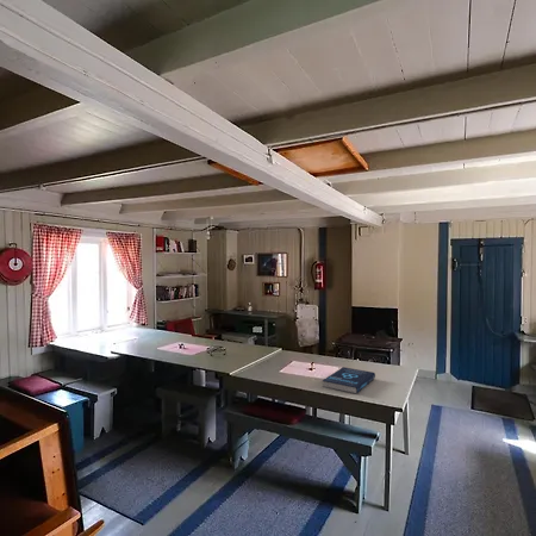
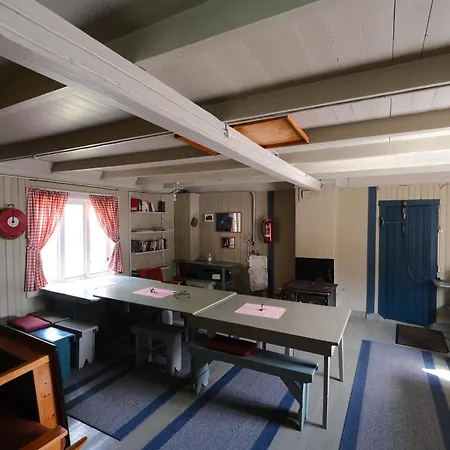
- book [322,366,376,395]
